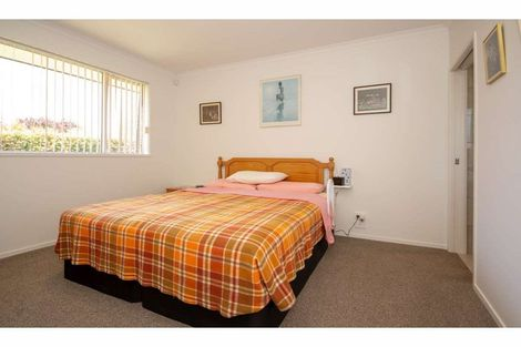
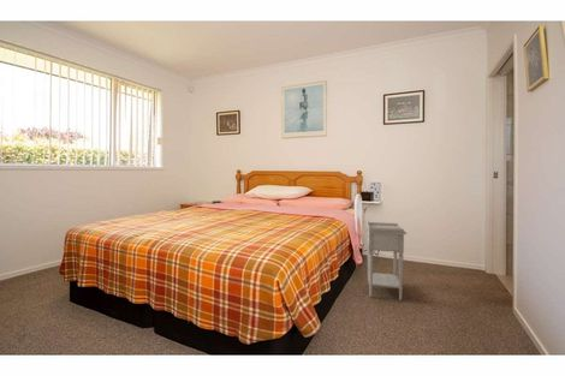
+ nightstand [365,221,408,302]
